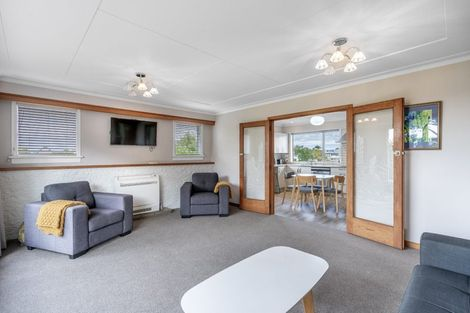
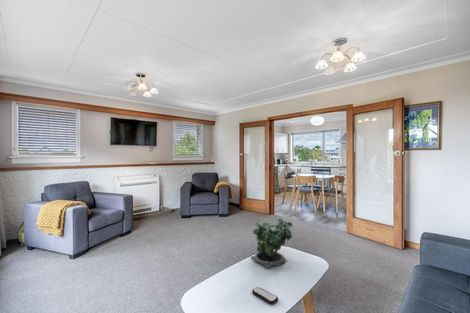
+ potted plant [249,216,293,270]
+ remote control [251,286,279,306]
